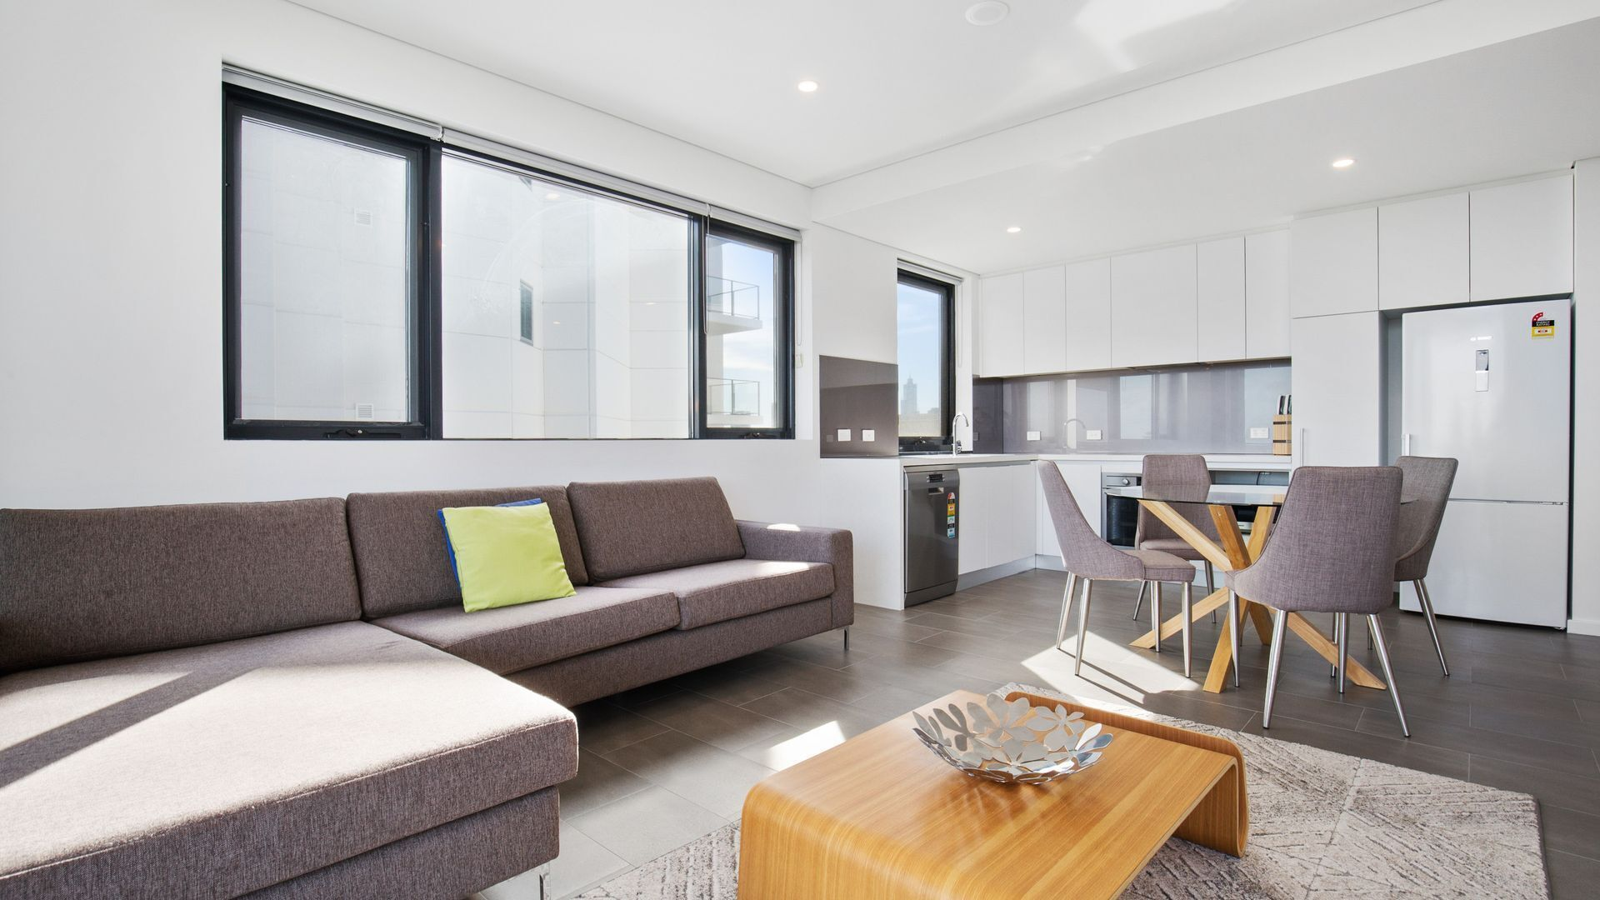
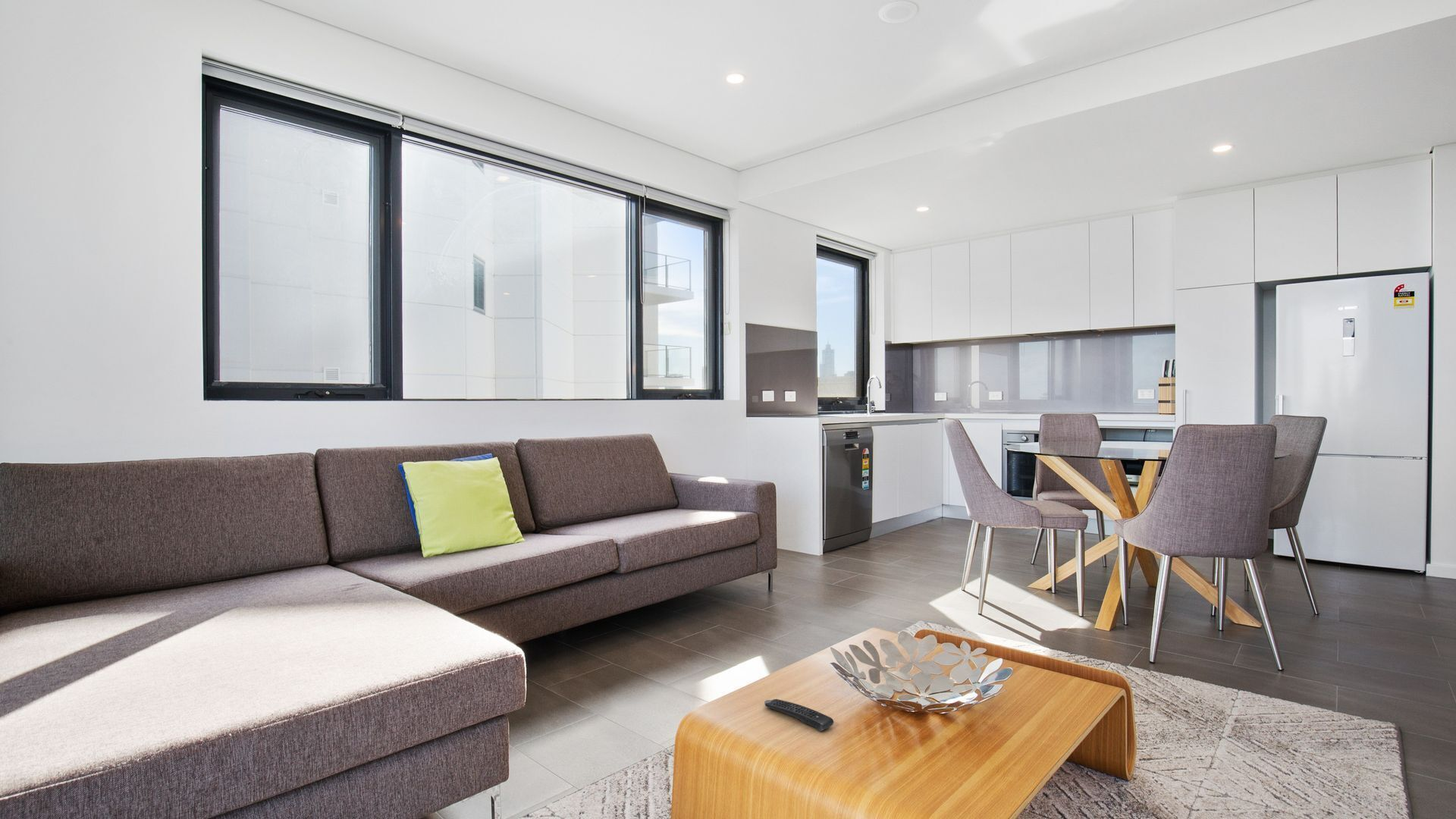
+ remote control [764,698,834,732]
